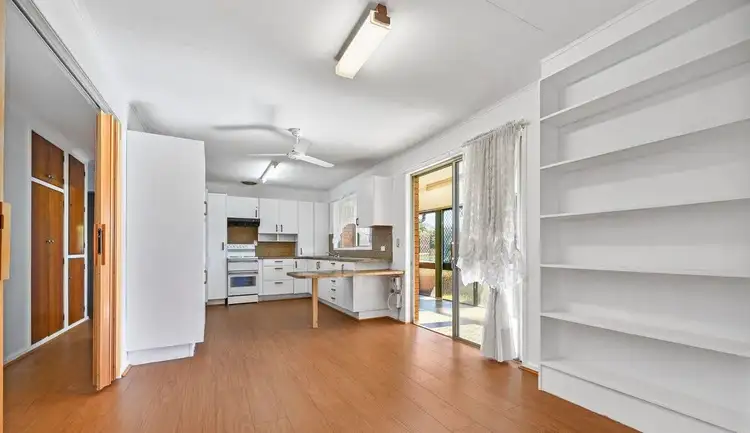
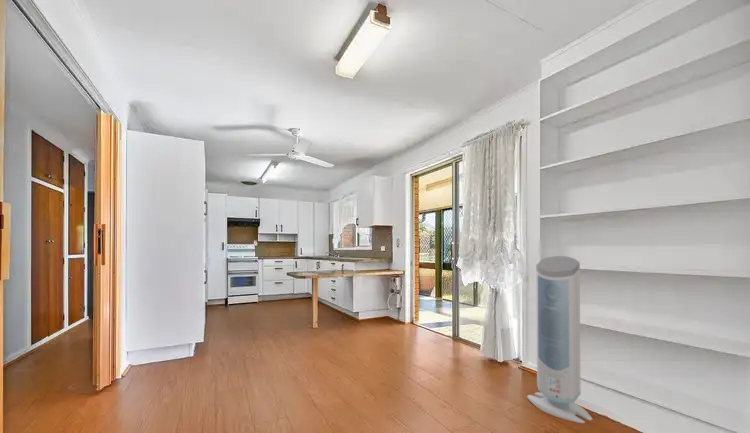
+ air purifier [526,255,594,424]
